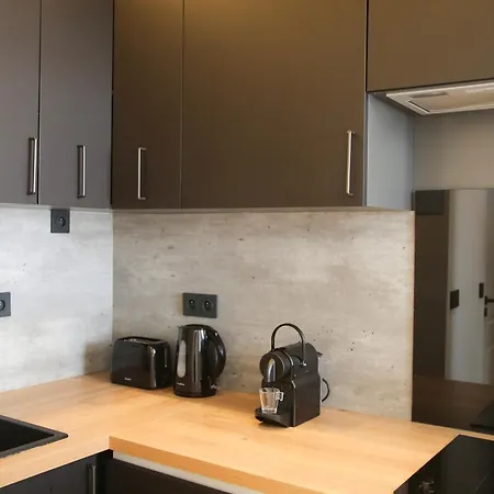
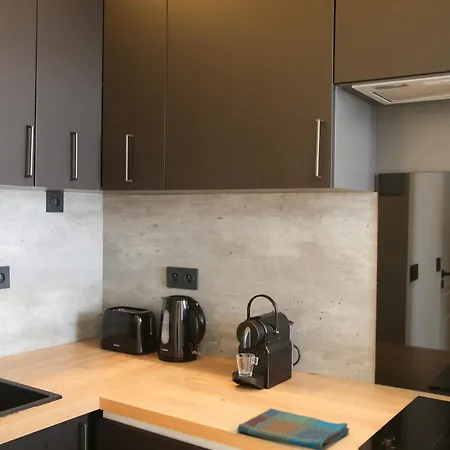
+ dish towel [236,408,351,450]
